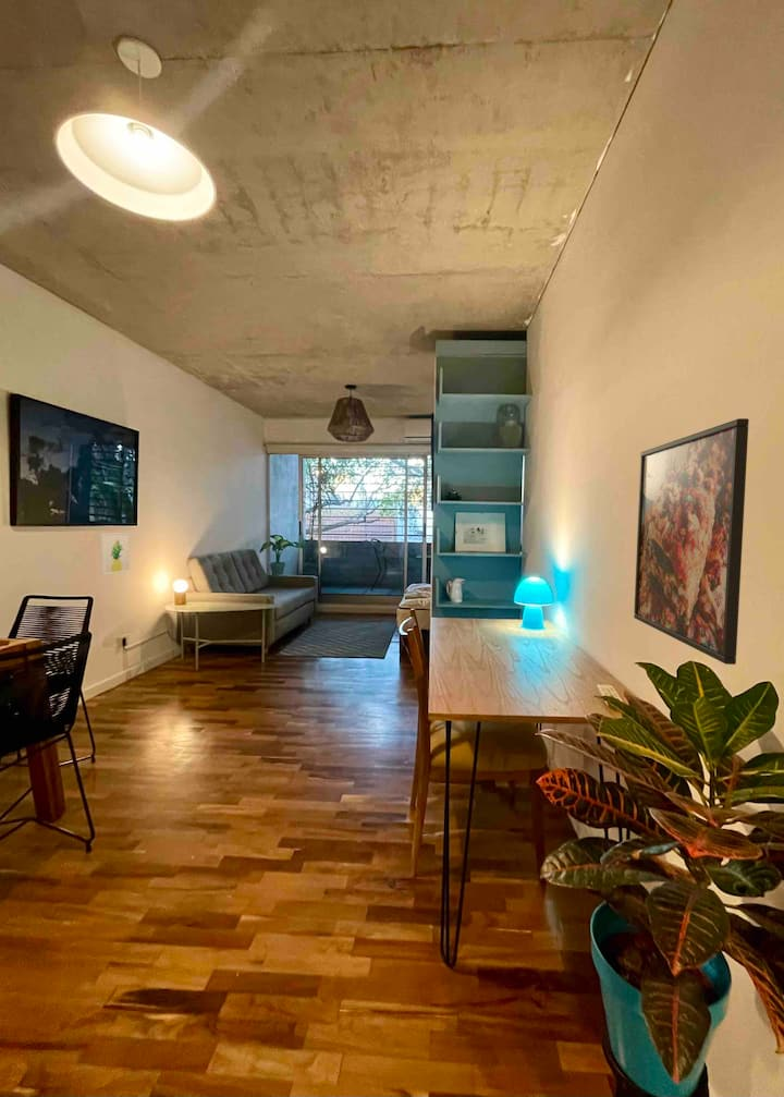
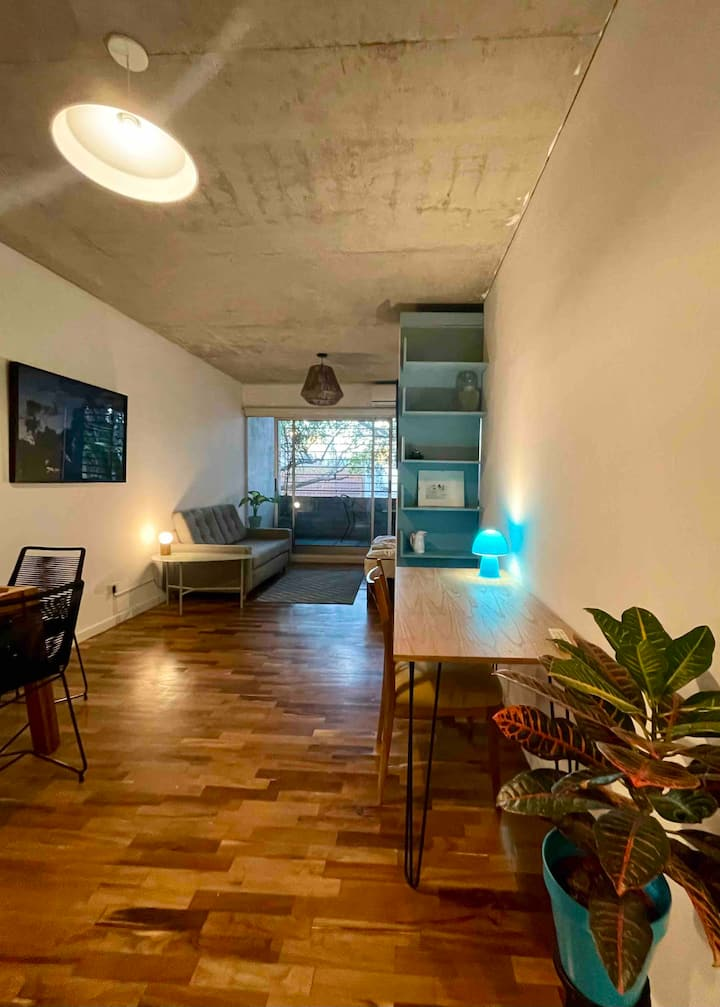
- wall art [100,532,131,576]
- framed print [633,417,750,666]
